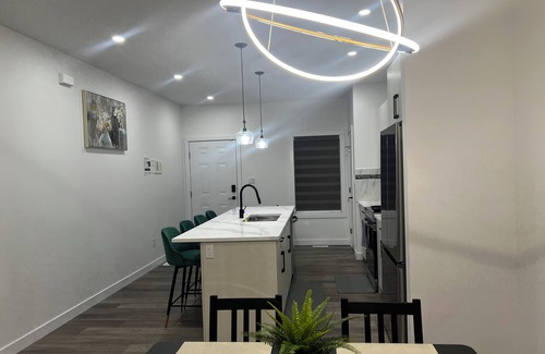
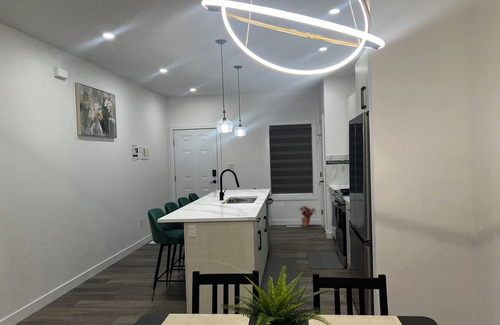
+ potted plant [297,205,317,227]
